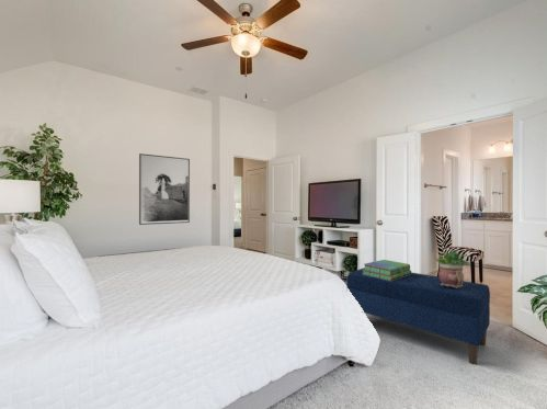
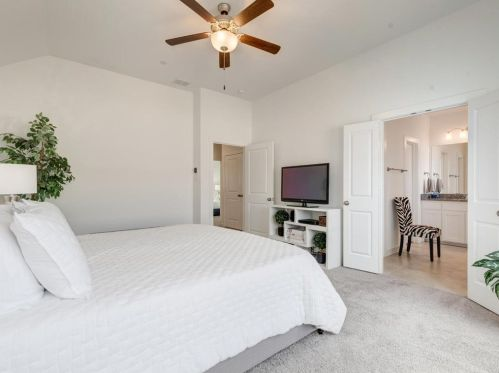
- bench [346,266,491,366]
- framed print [138,152,191,226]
- stack of books [363,259,412,281]
- potted plant [434,248,471,288]
